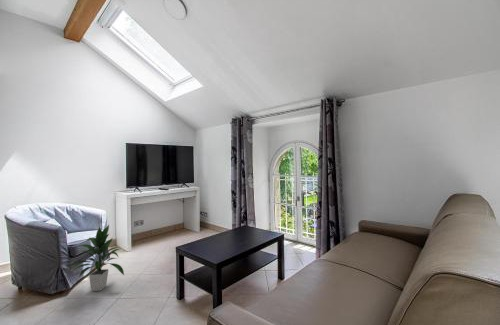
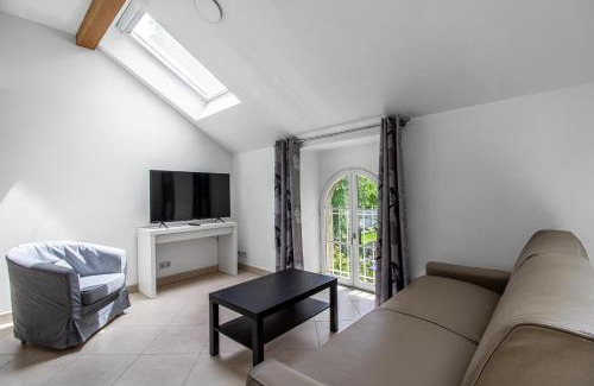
- indoor plant [70,224,125,292]
